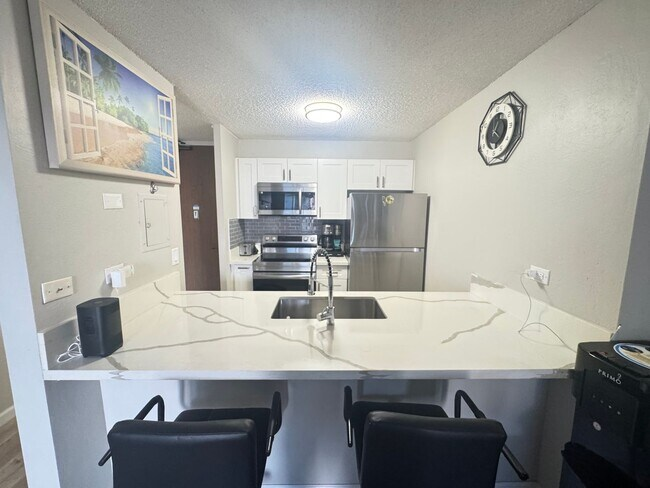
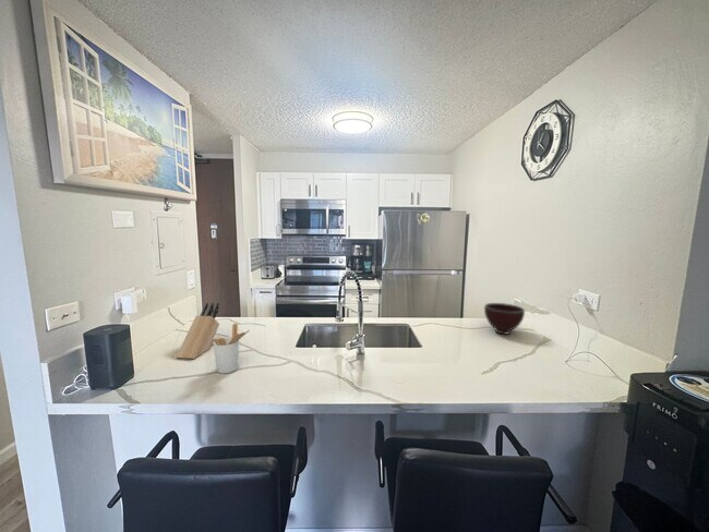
+ knife block [175,301,220,360]
+ utensil holder [213,323,250,375]
+ bowl [483,302,526,336]
